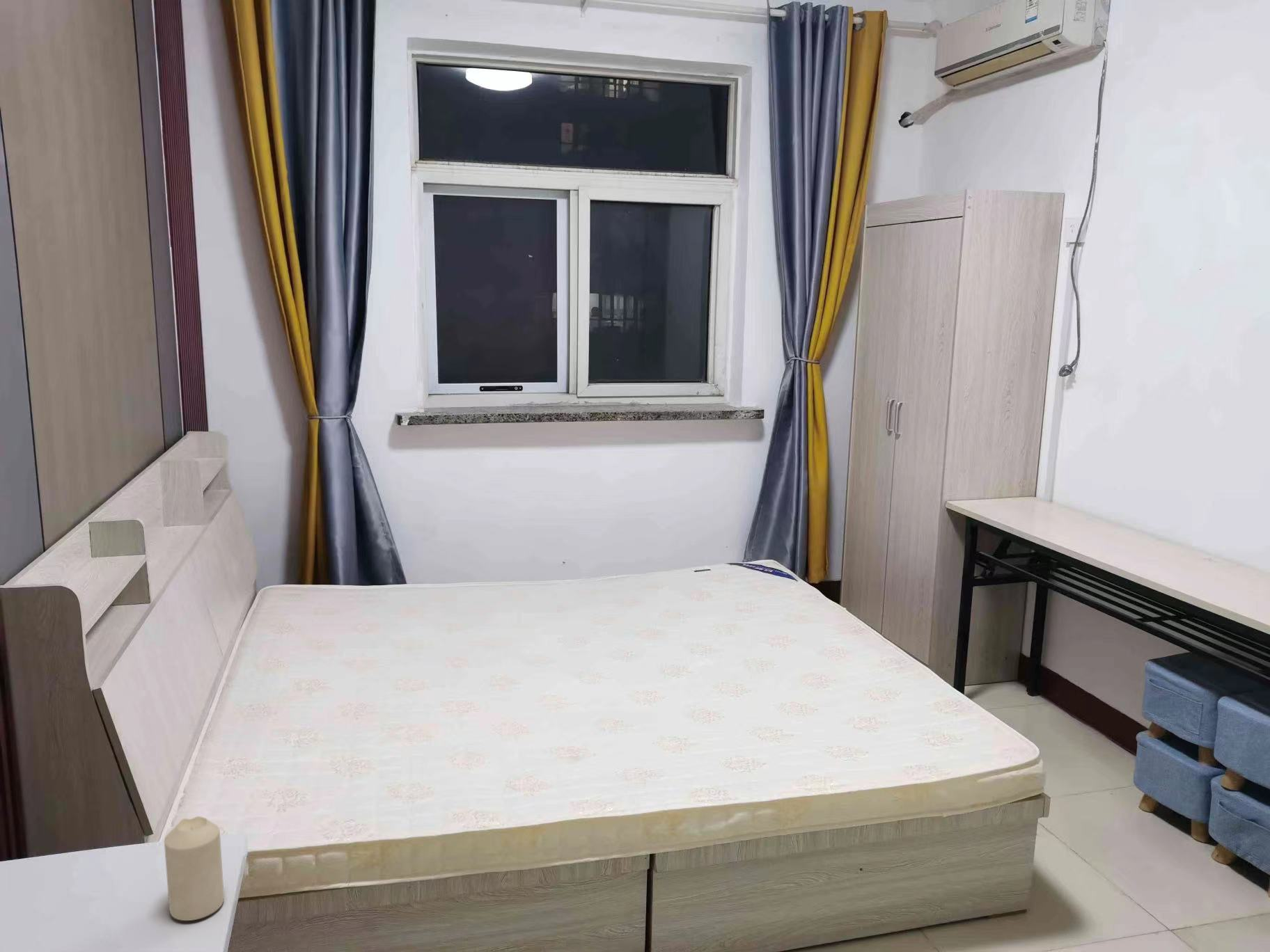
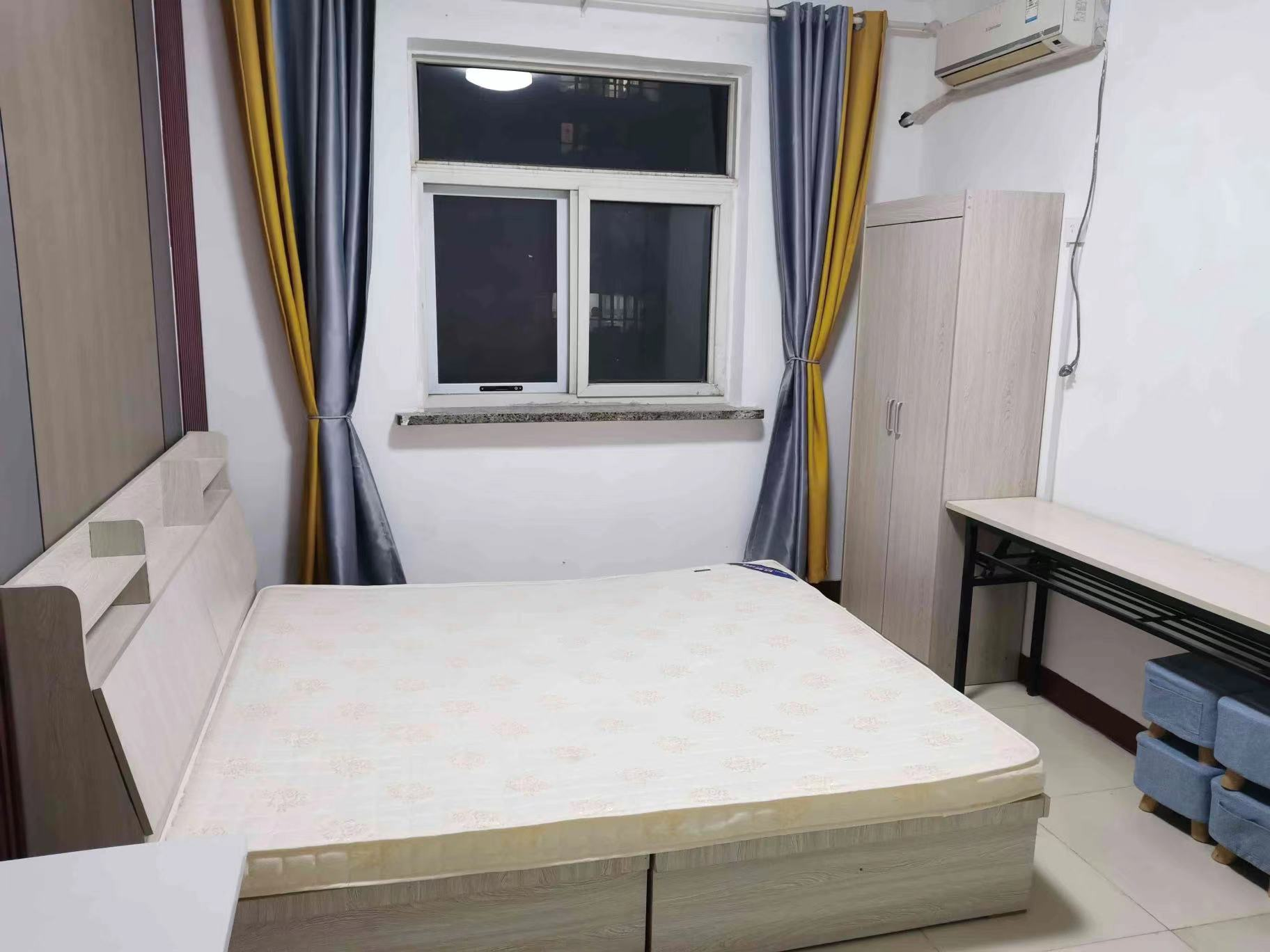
- candle [164,816,224,921]
